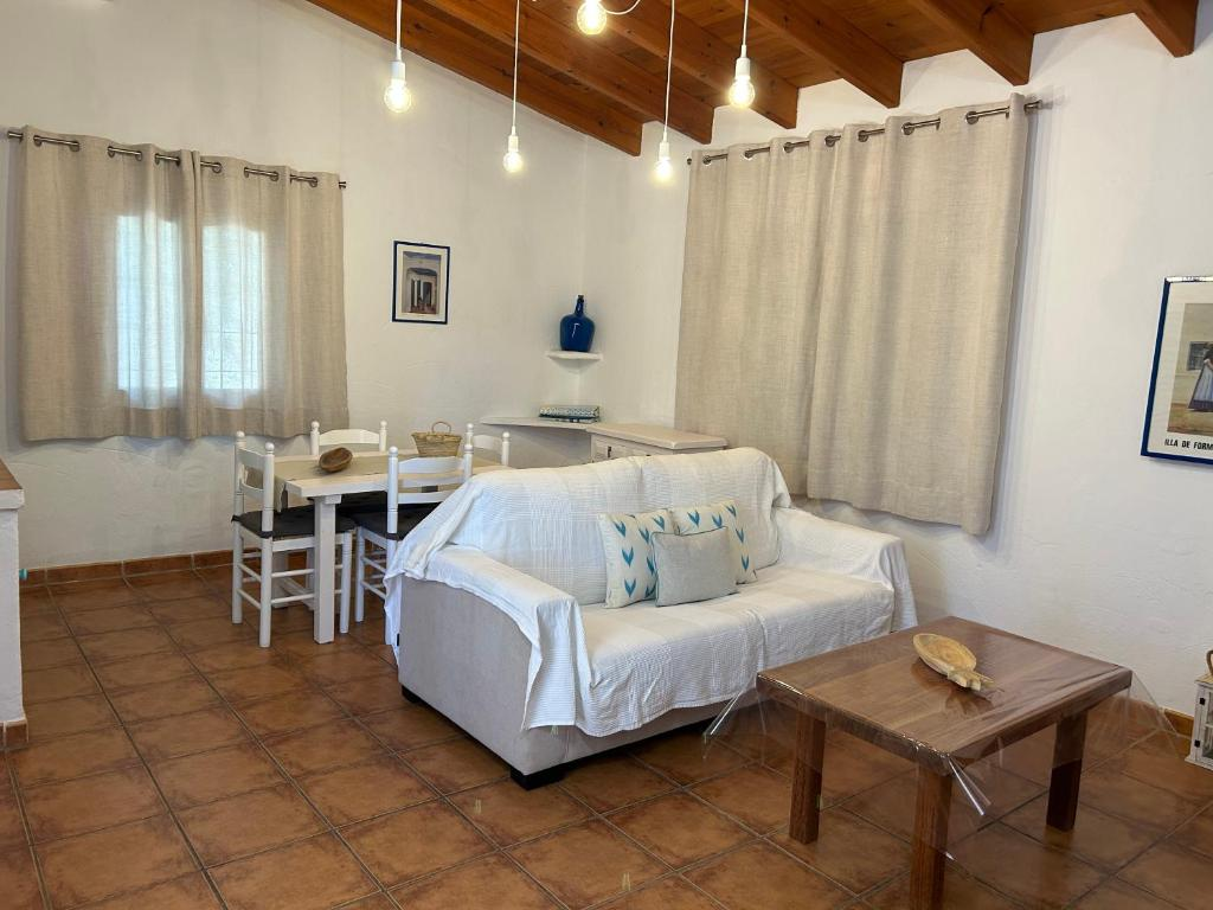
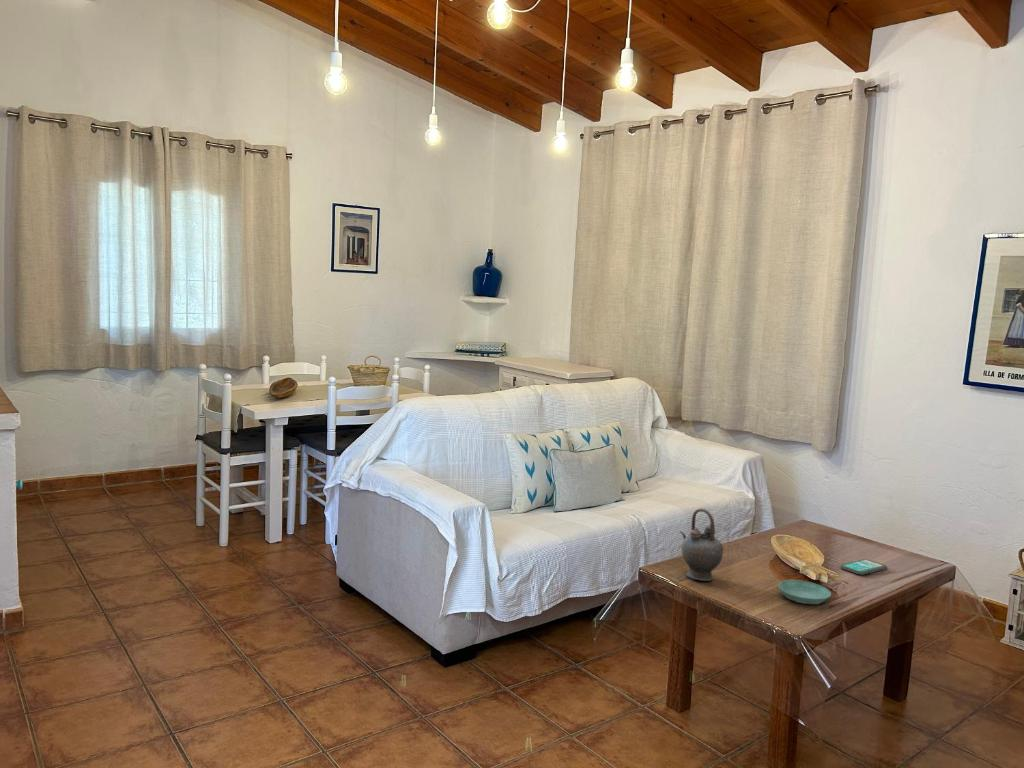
+ smartphone [839,558,888,576]
+ teapot [679,507,724,582]
+ saucer [777,579,832,605]
